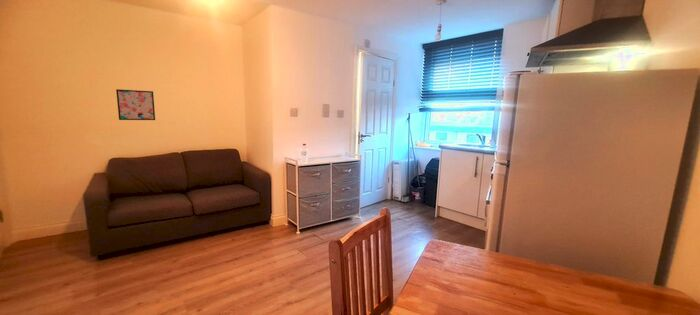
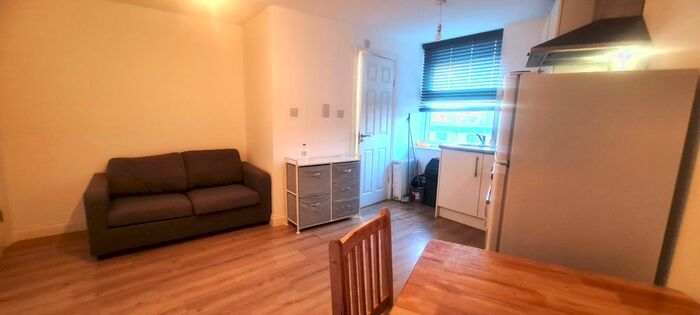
- wall art [115,88,156,121]
